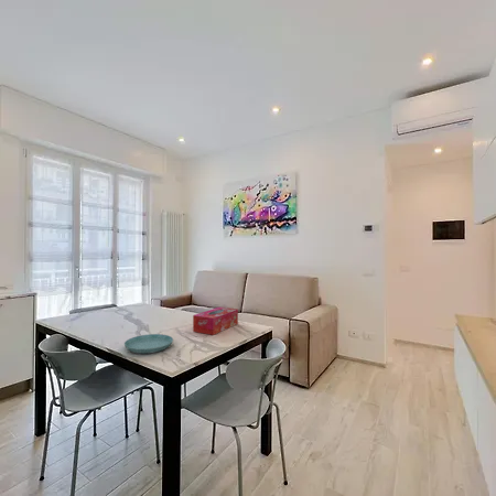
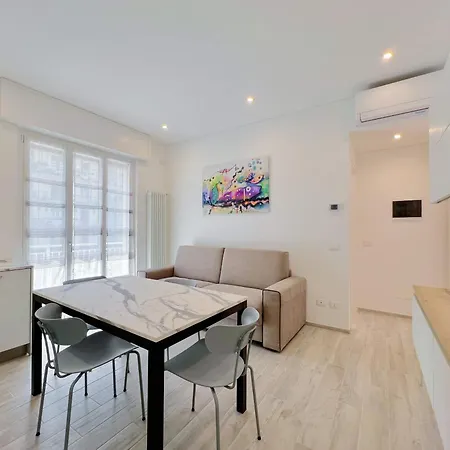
- saucer [123,333,174,355]
- tissue box [192,306,239,336]
